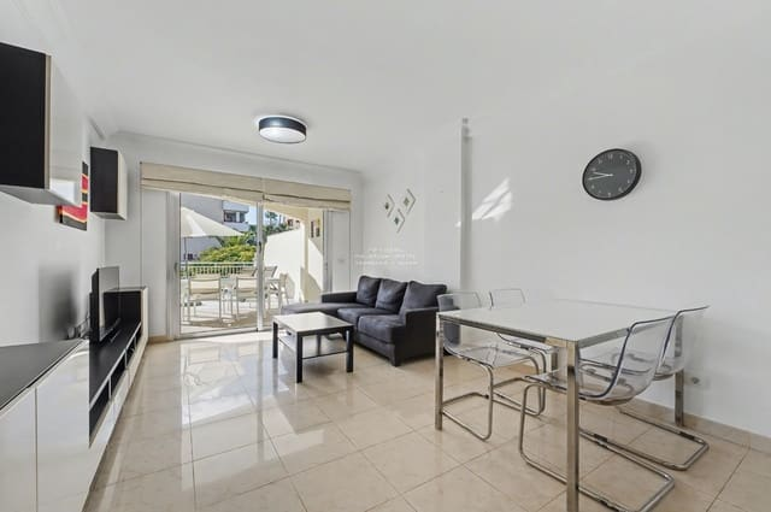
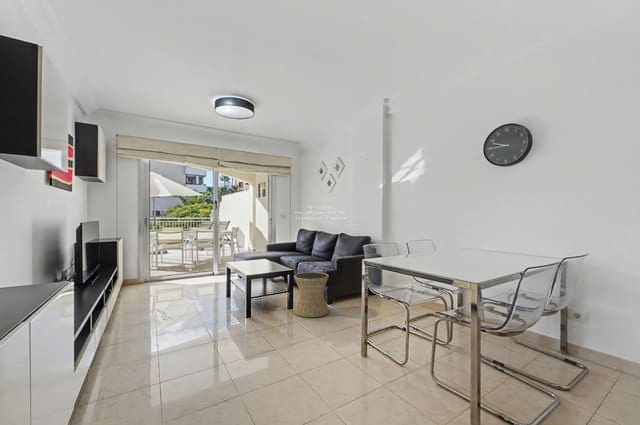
+ side table [293,271,330,318]
